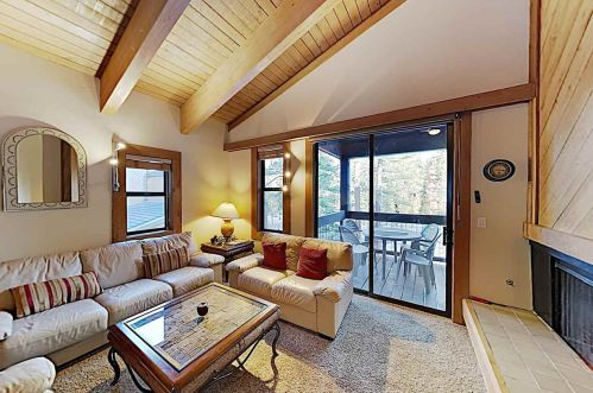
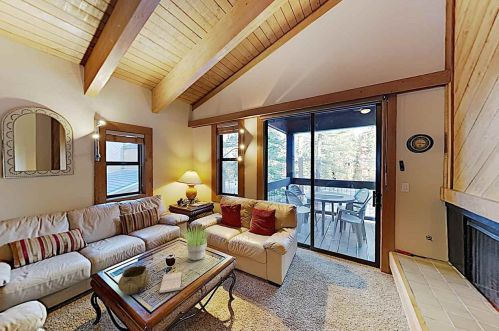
+ decorative bowl [117,265,150,296]
+ potted plant [181,225,213,261]
+ hardback book [158,271,183,295]
